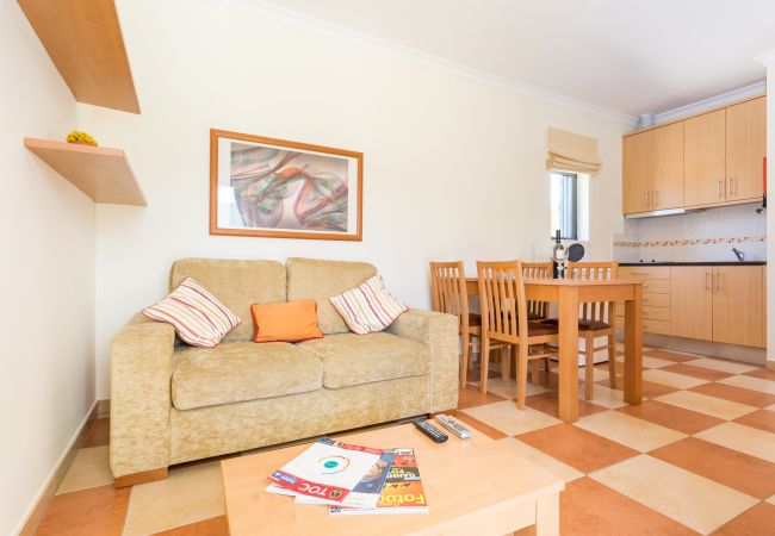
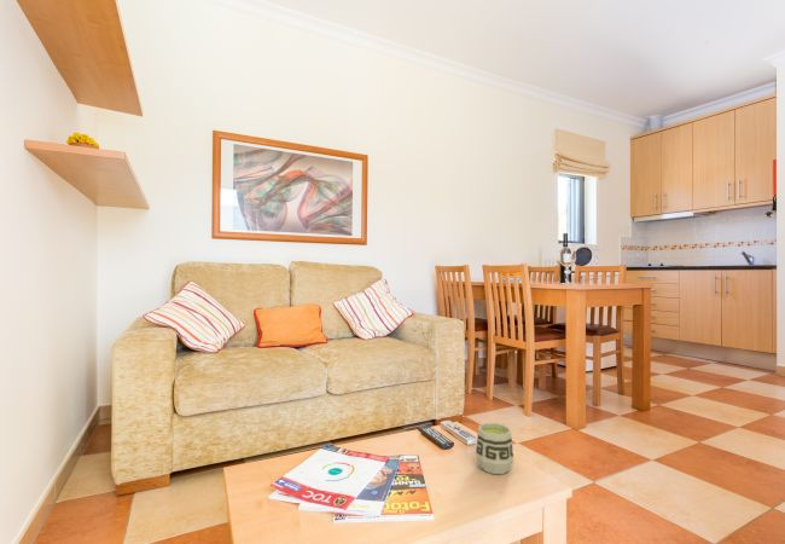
+ cup [475,422,514,475]
